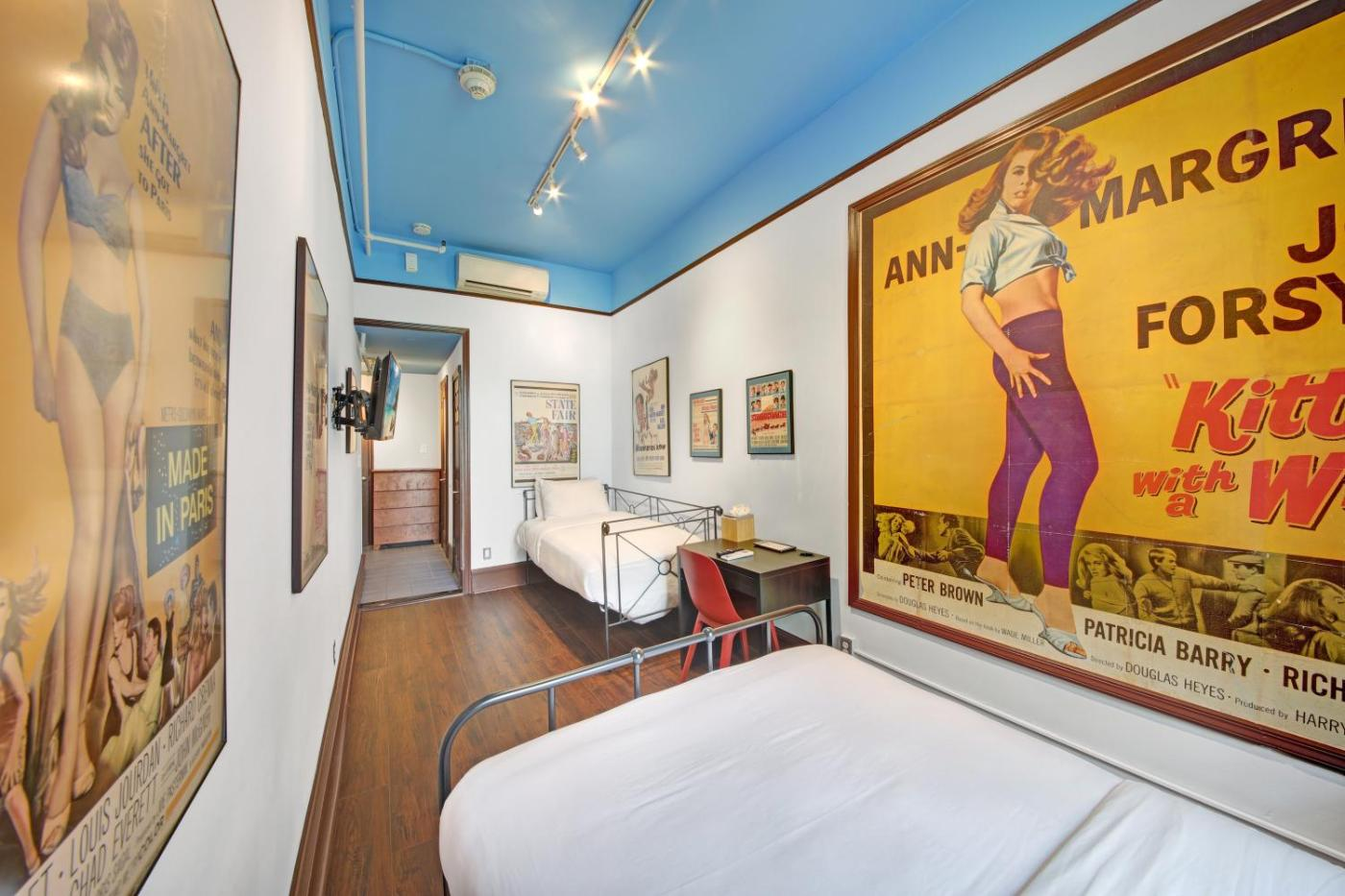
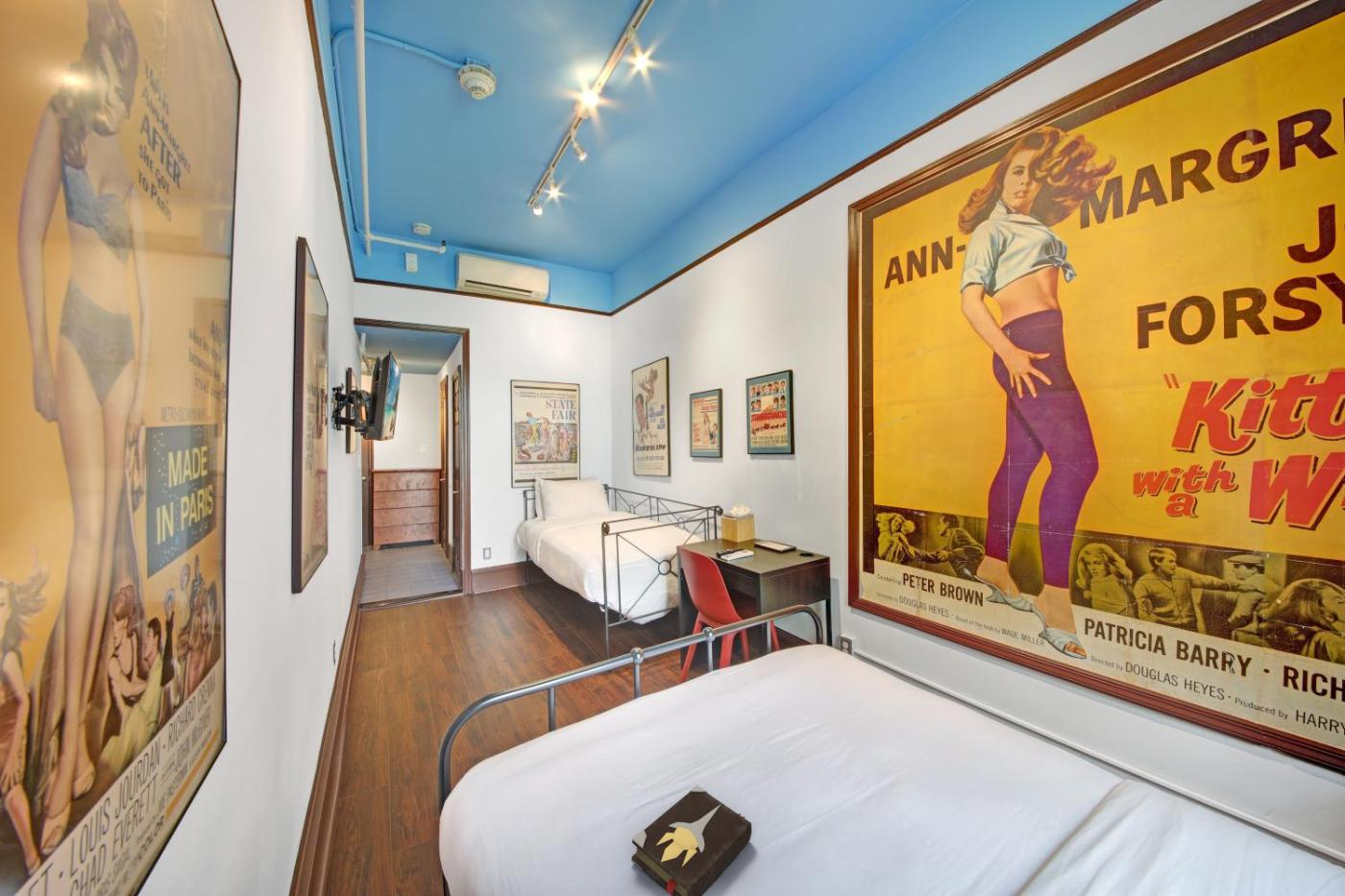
+ hardback book [630,785,752,896]
